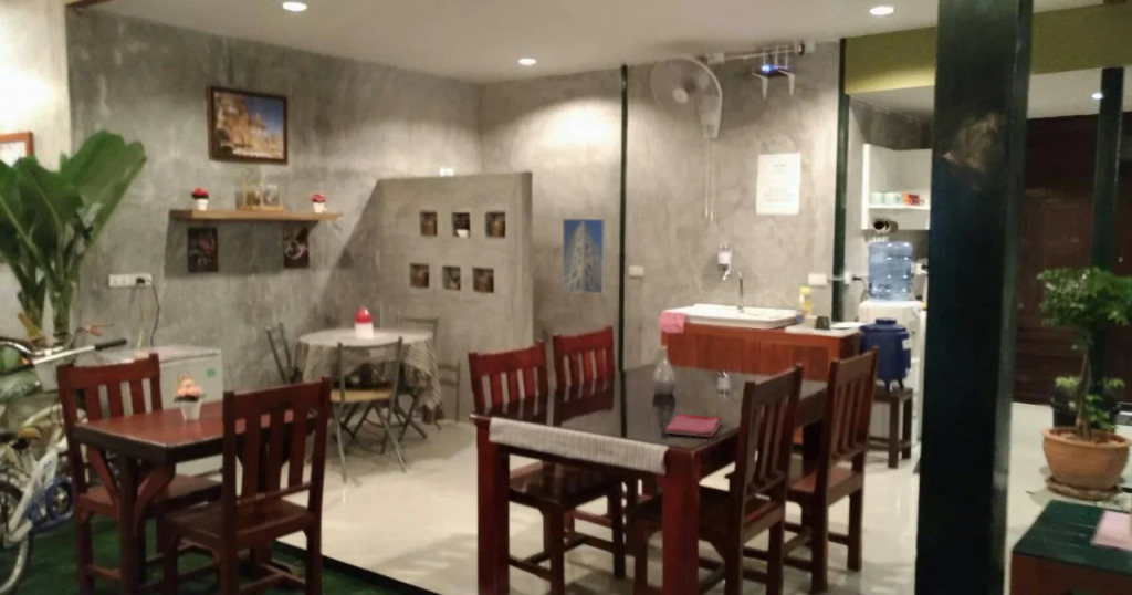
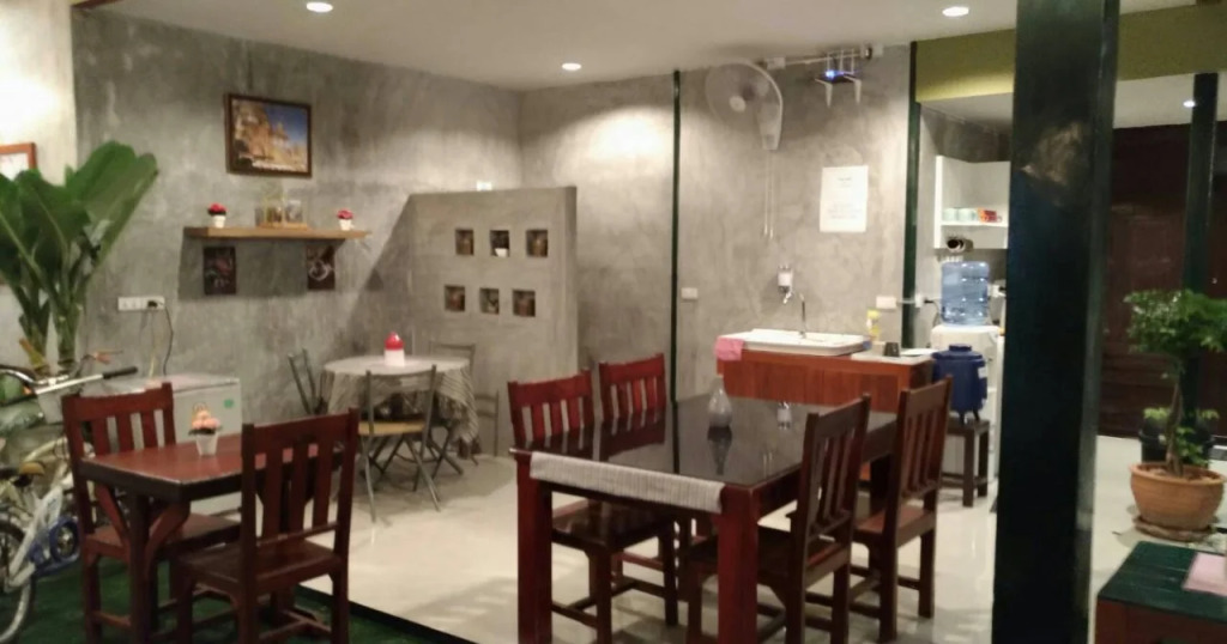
- dish towel [663,414,722,438]
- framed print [562,218,607,295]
